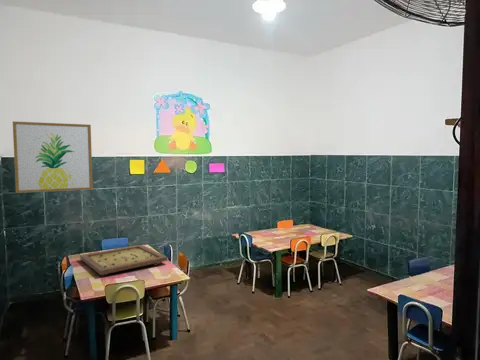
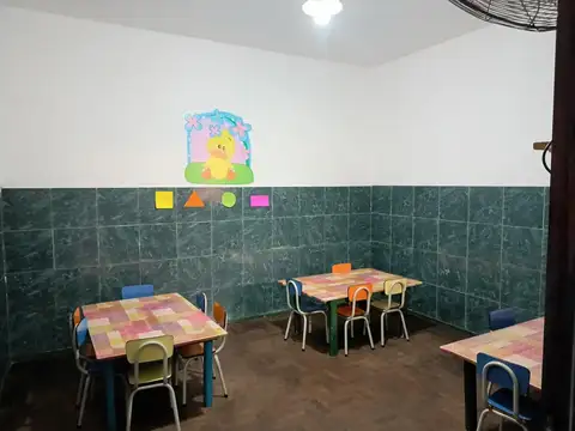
- gameboard [79,244,169,276]
- wall art [12,120,94,194]
